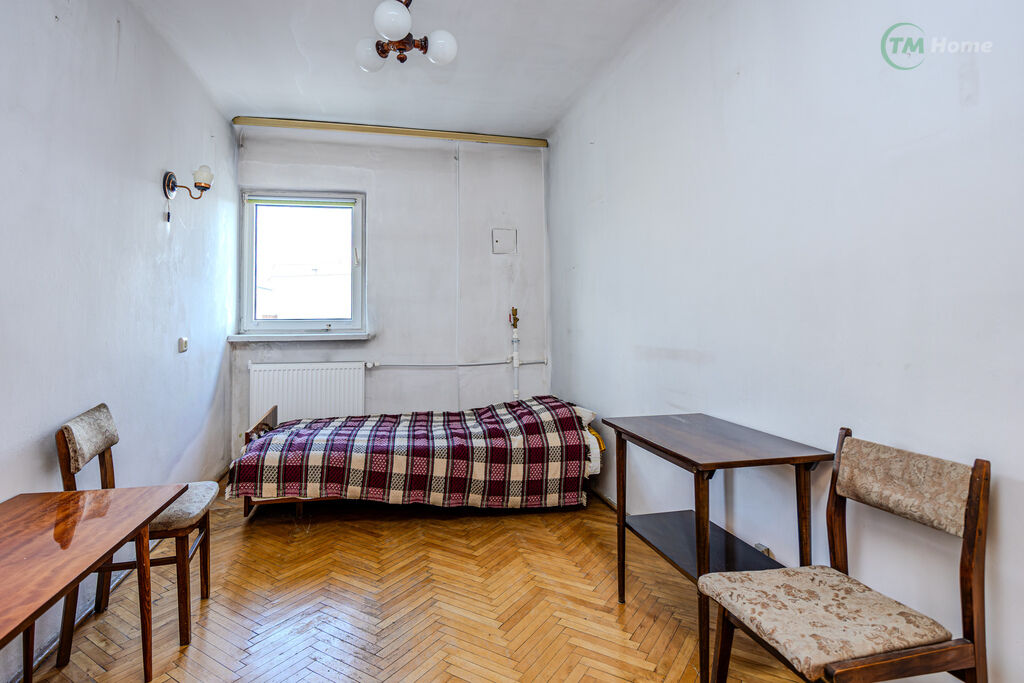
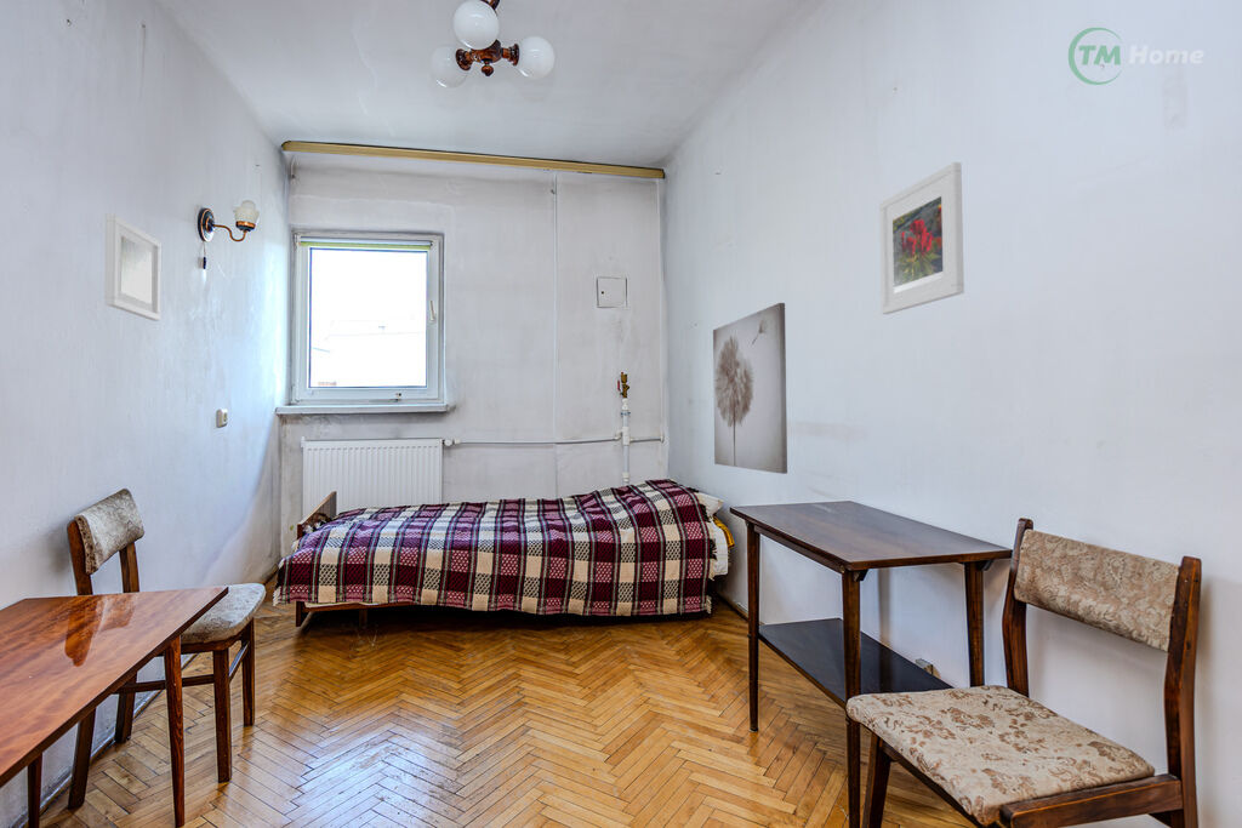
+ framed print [104,212,161,322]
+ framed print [878,161,965,315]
+ wall art [712,302,788,475]
